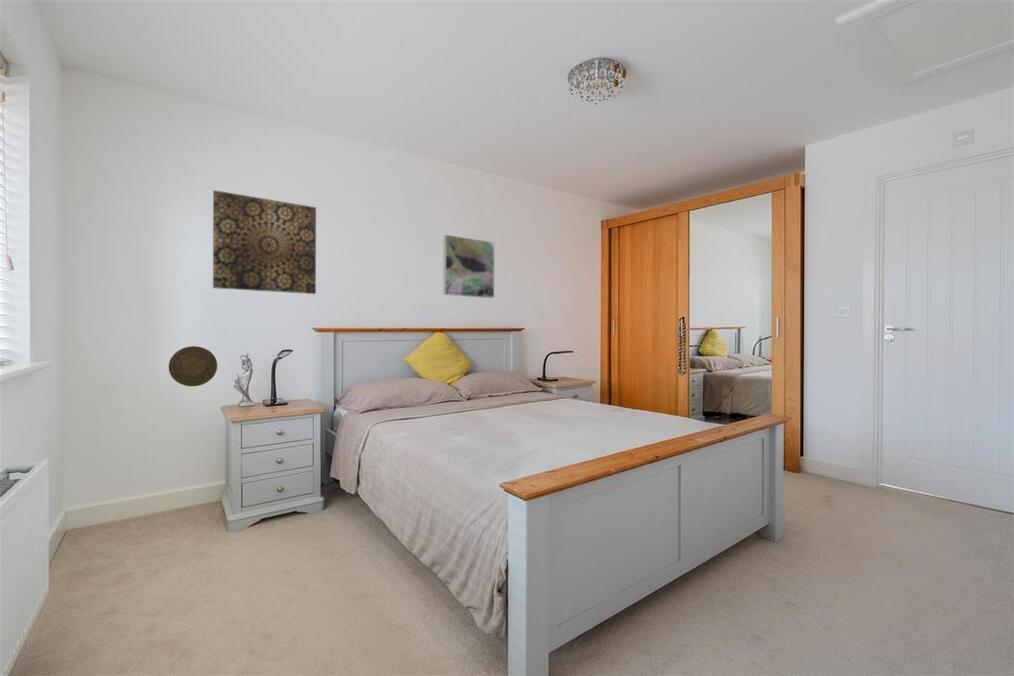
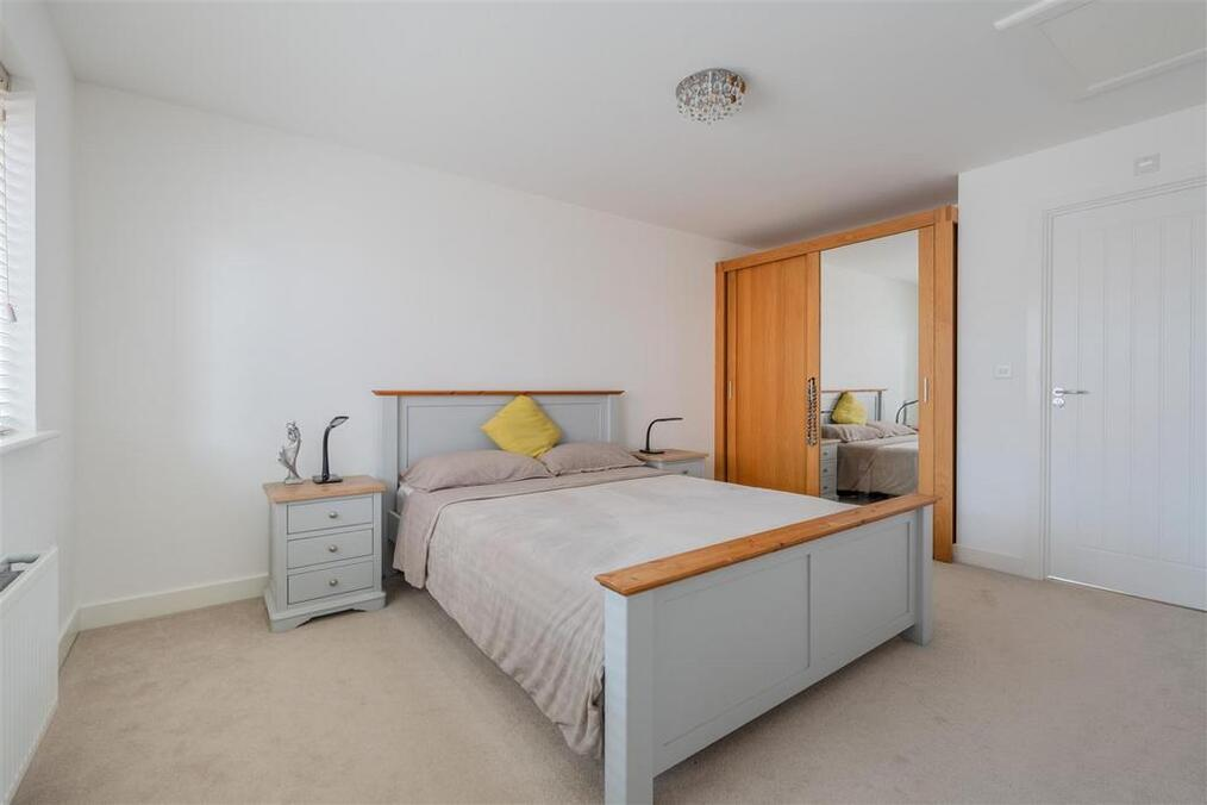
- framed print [442,234,495,299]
- wall art [212,189,317,295]
- decorative plate [168,345,218,387]
